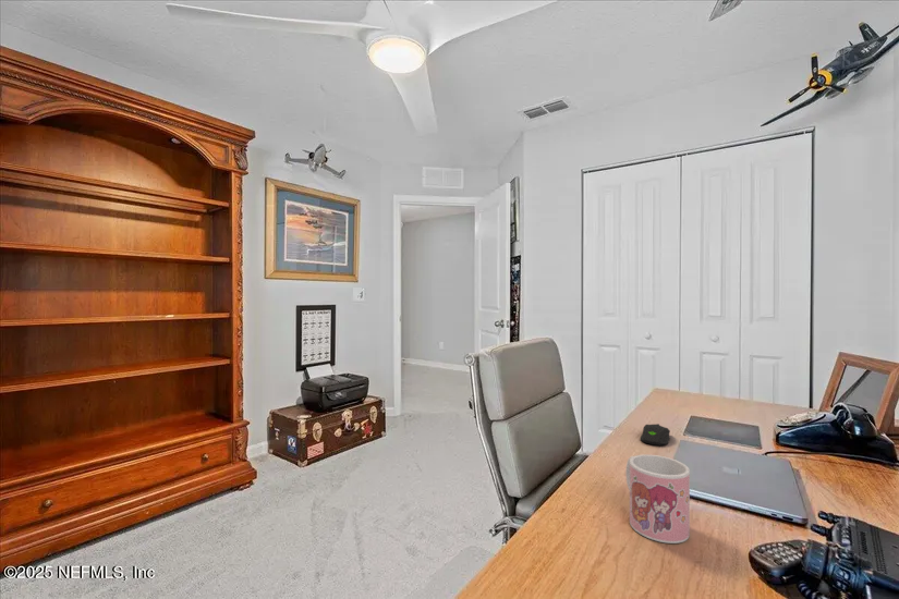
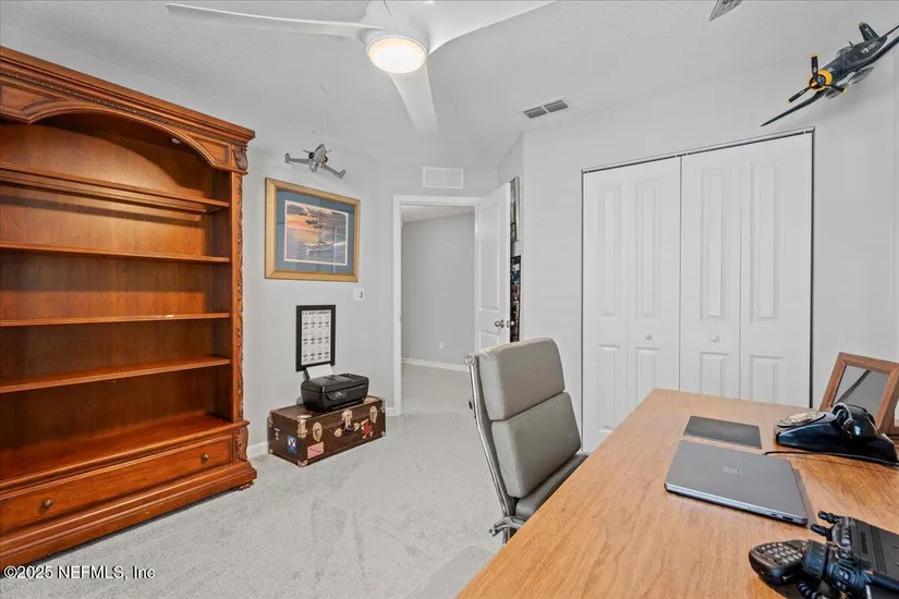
- computer mouse [640,423,671,447]
- mug [624,454,691,545]
